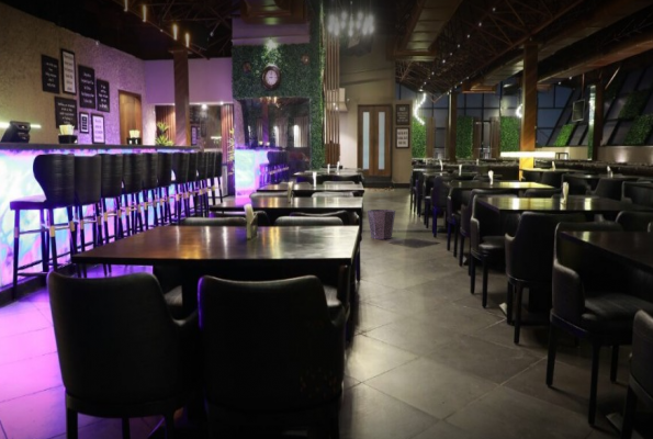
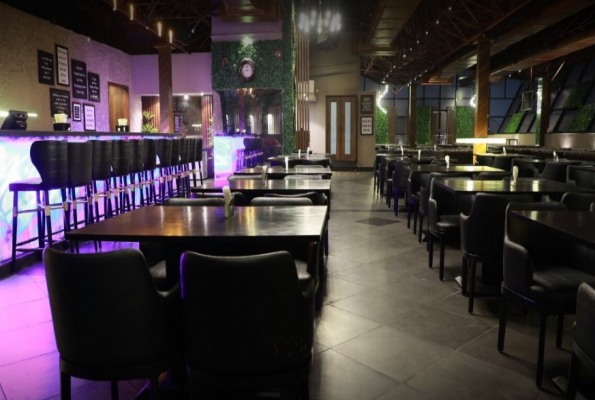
- waste bin [367,209,396,240]
